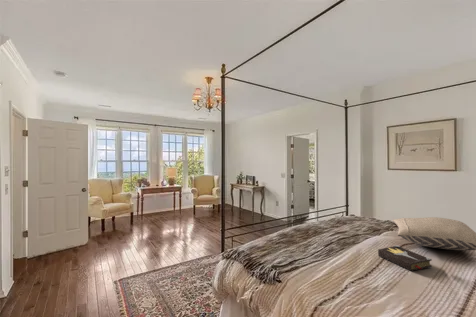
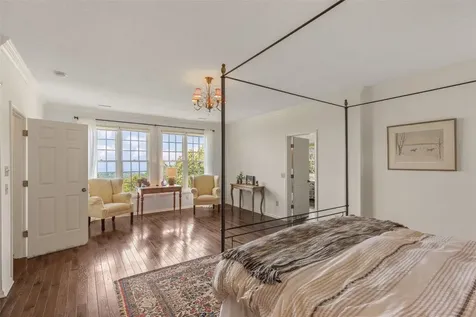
- hardback book [377,244,433,272]
- pillow [392,216,476,251]
